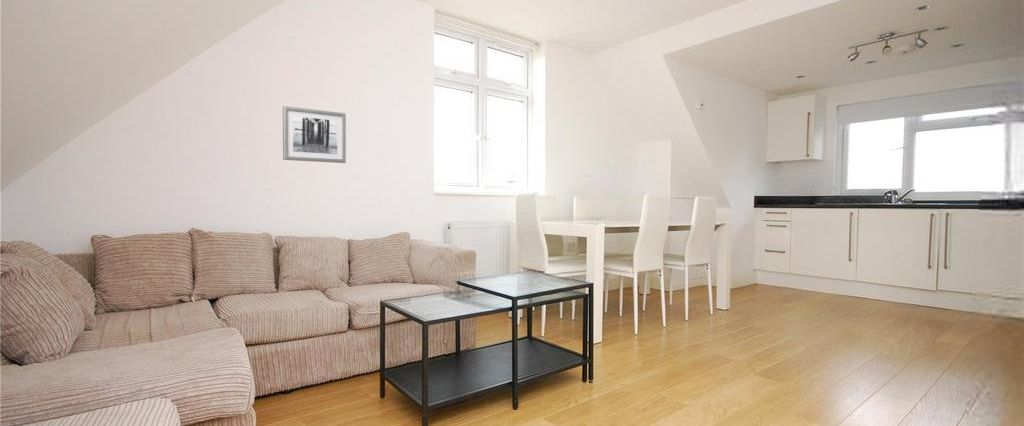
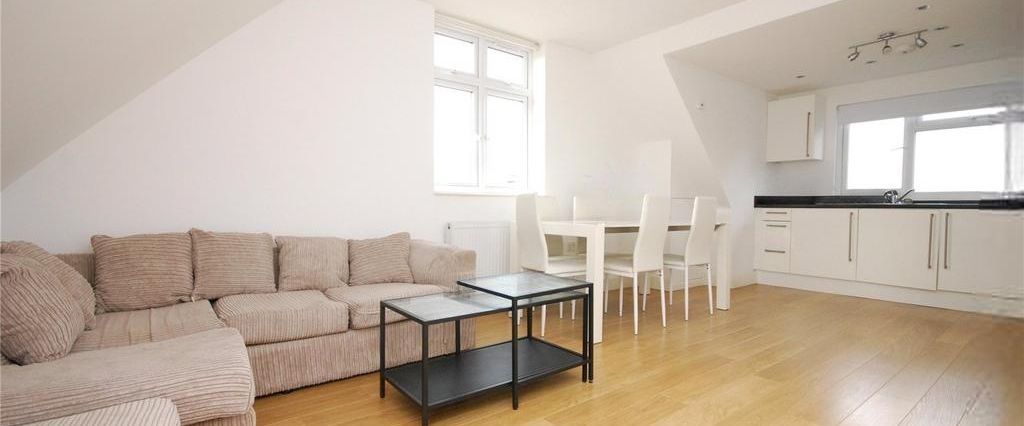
- wall art [282,105,347,164]
